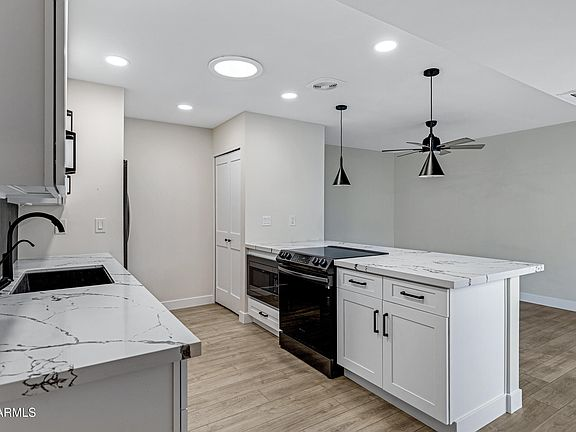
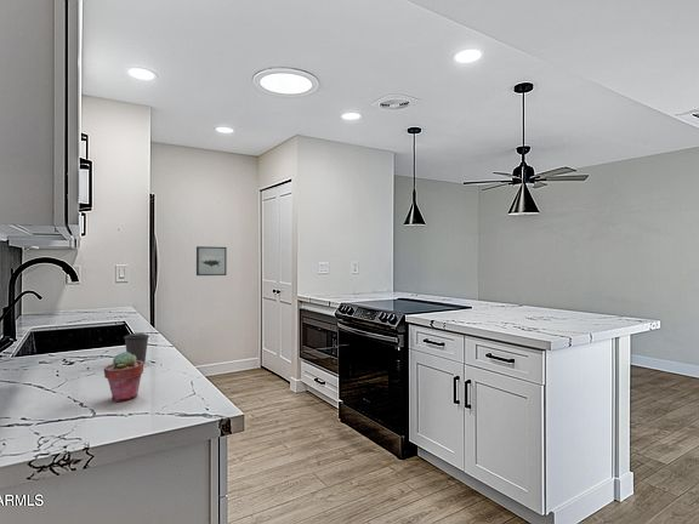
+ wall art [195,245,228,277]
+ potted succulent [103,351,144,403]
+ coffee cup [123,332,150,364]
